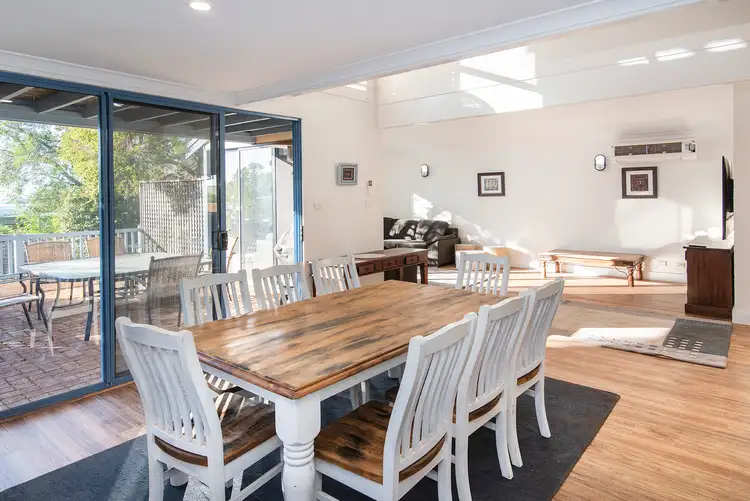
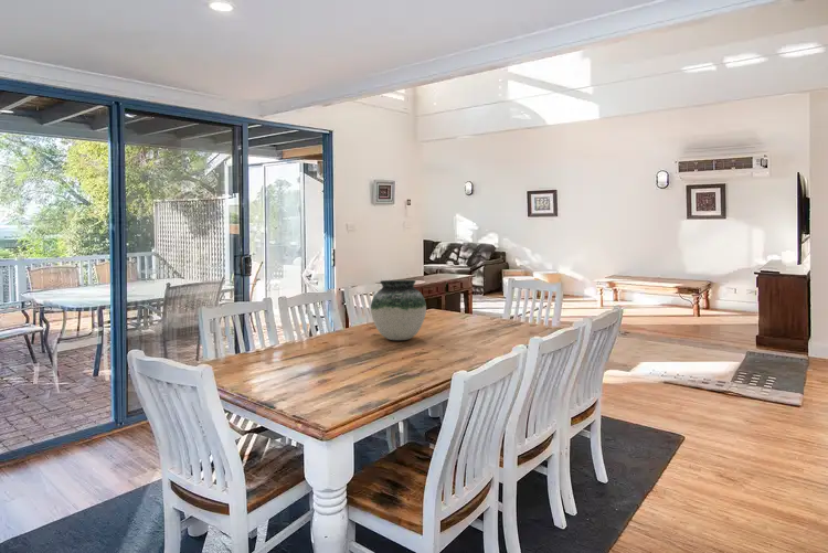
+ vase [370,279,427,341]
